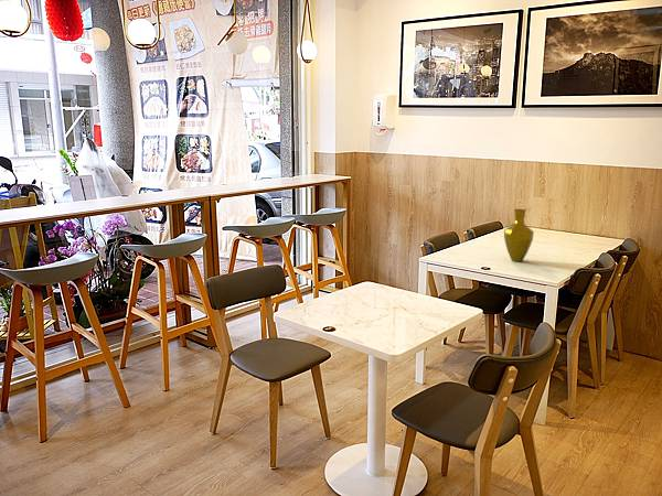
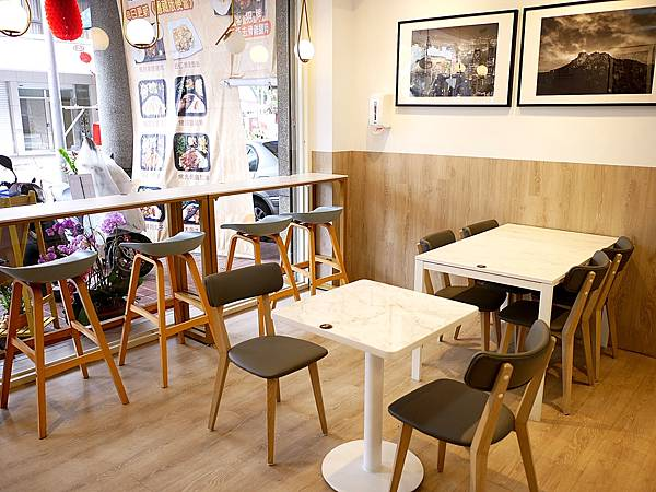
- vase [503,208,535,262]
